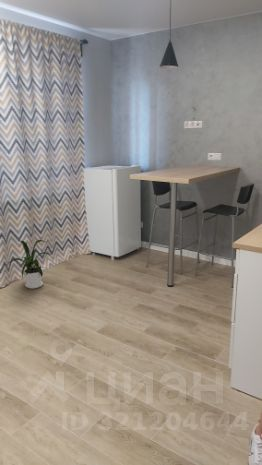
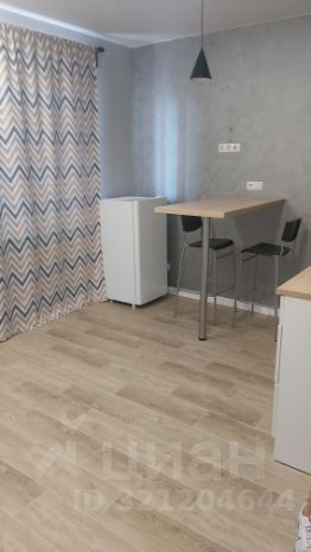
- house plant [5,239,52,290]
